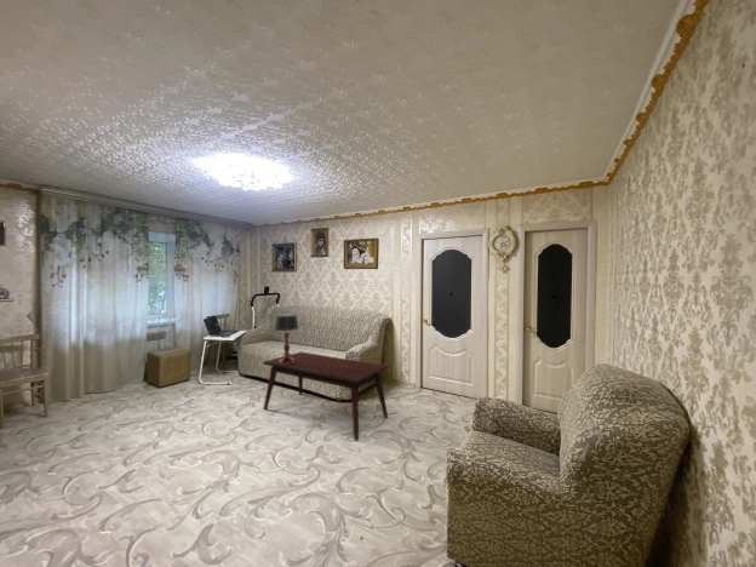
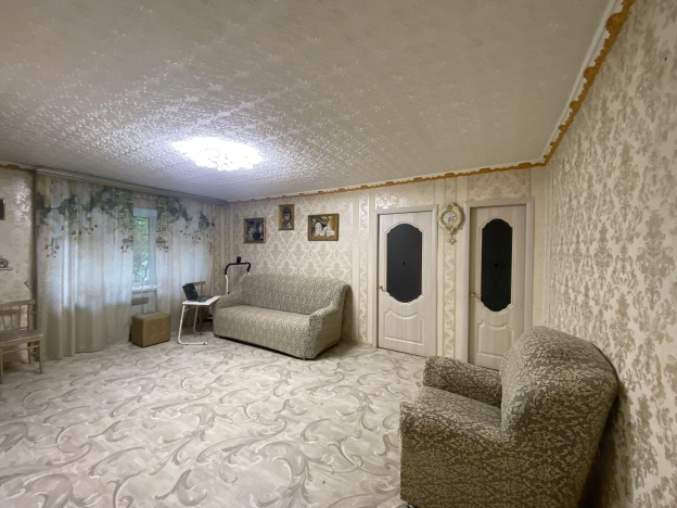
- table lamp [274,313,299,365]
- coffee table [262,351,389,442]
